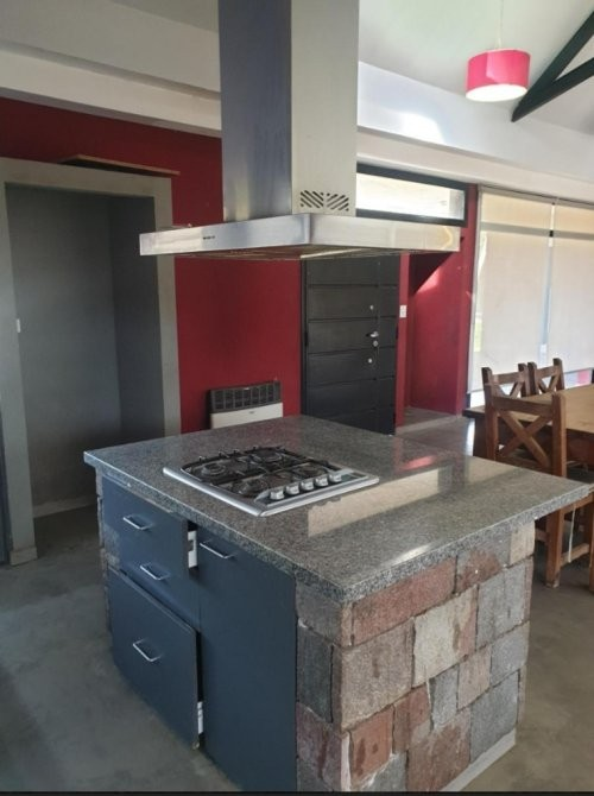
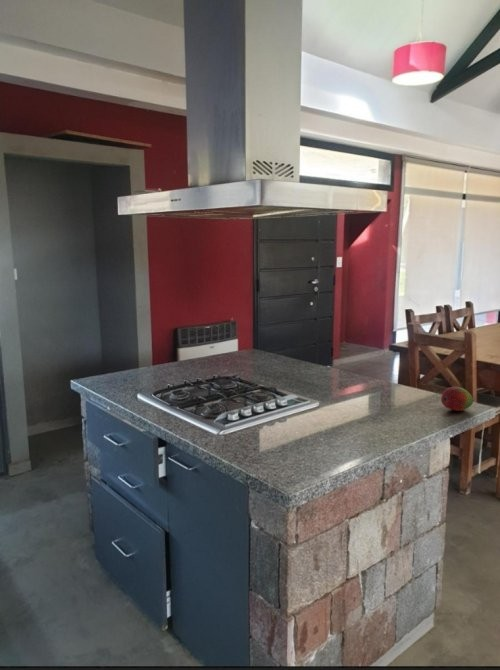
+ fruit [440,386,474,412]
